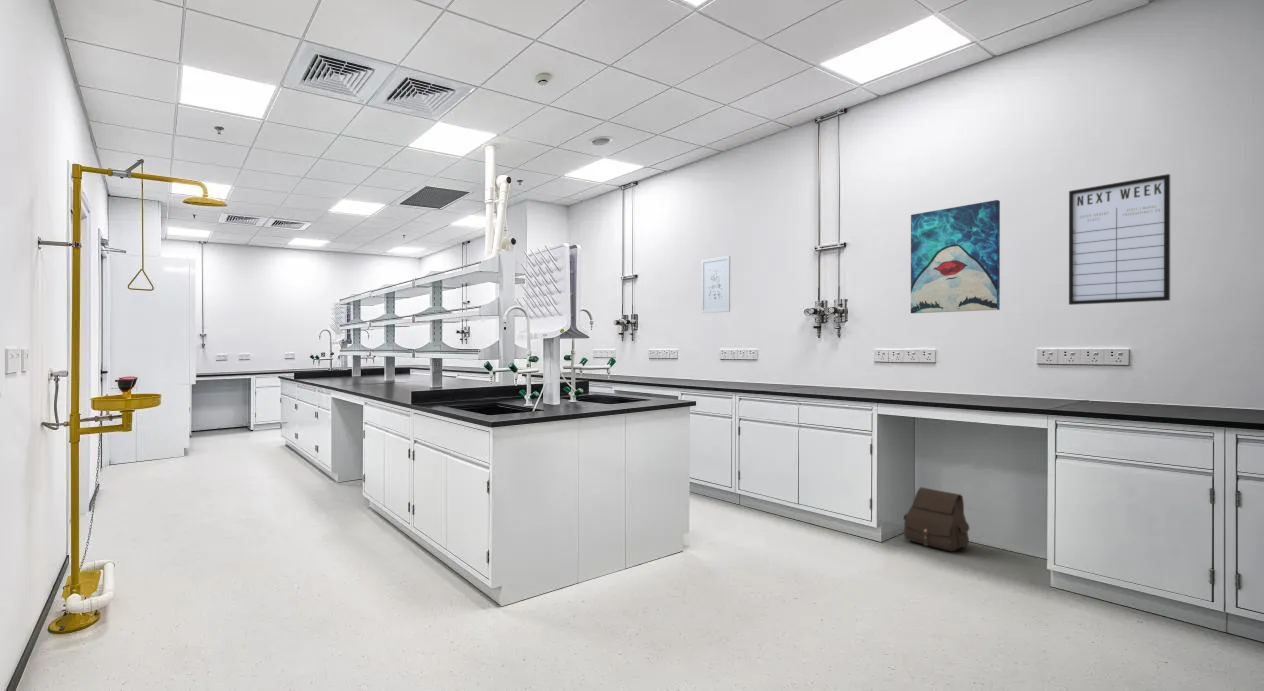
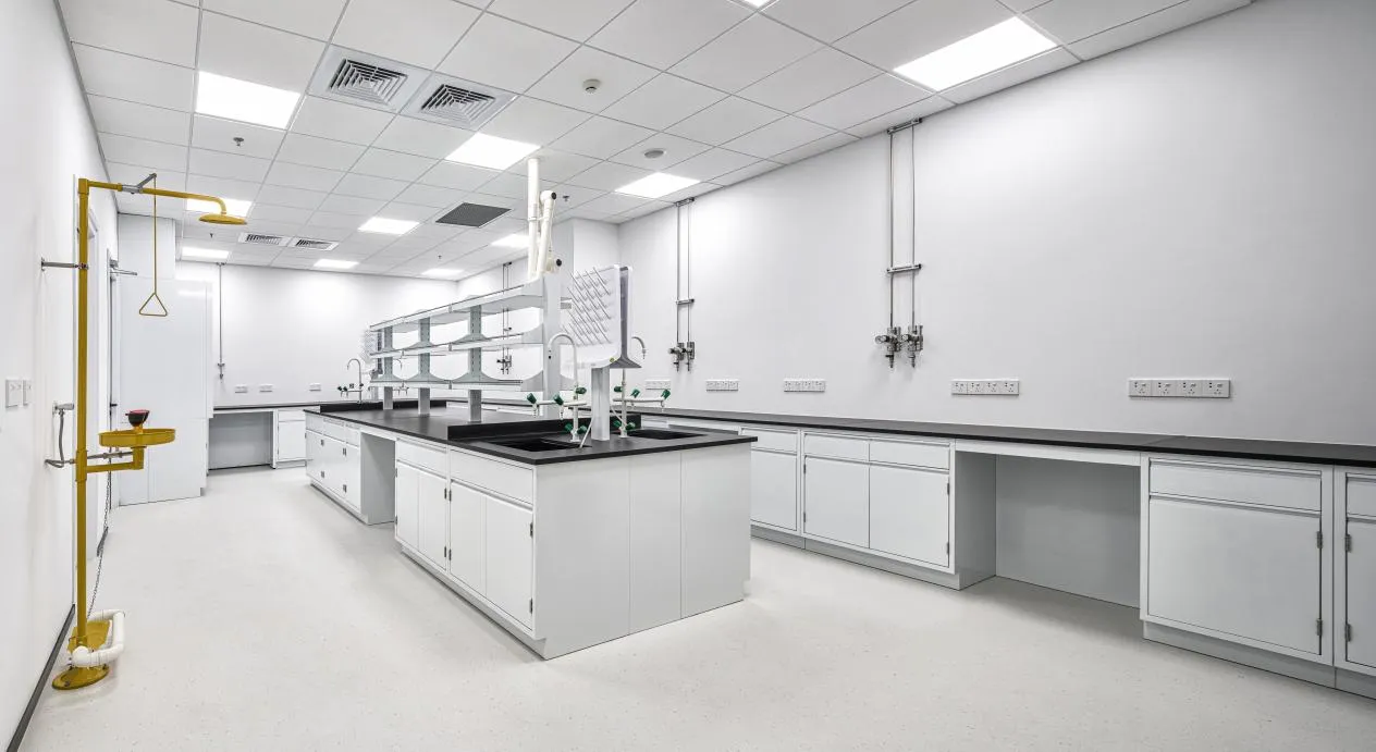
- wall art [700,255,731,314]
- writing board [1068,173,1171,306]
- satchel [902,486,970,552]
- wall art [910,199,1001,314]
